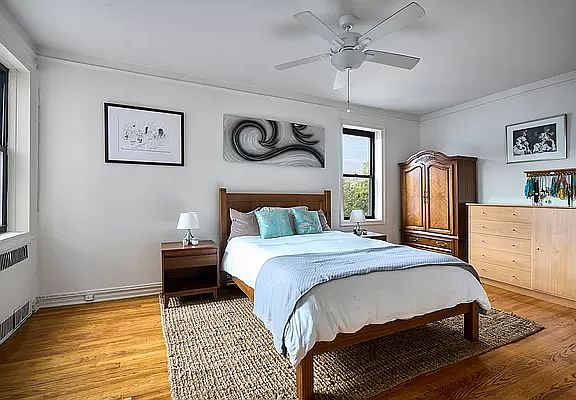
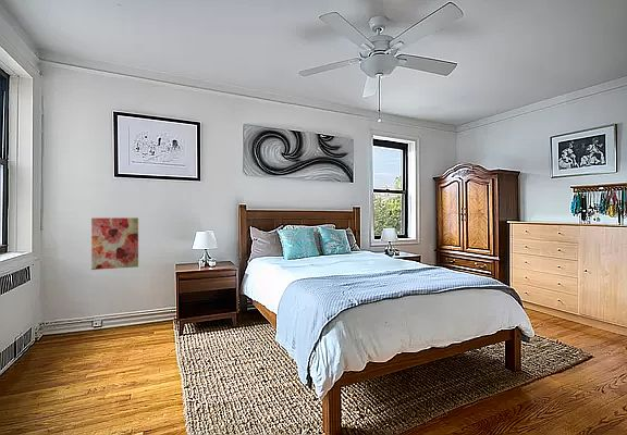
+ wall art [90,216,139,271]
